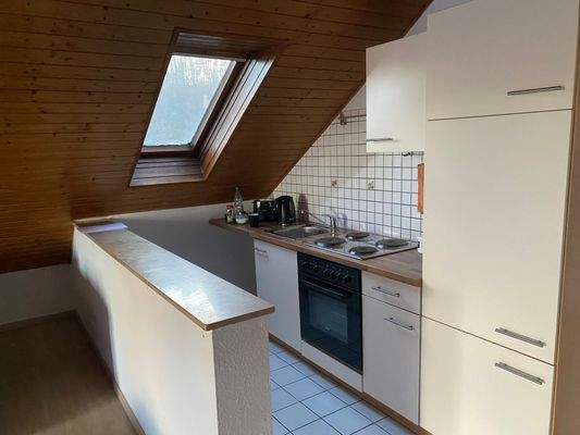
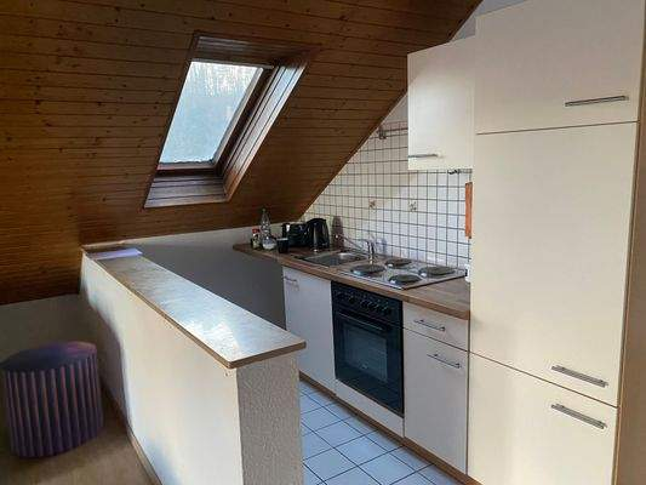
+ stool [0,341,104,458]
